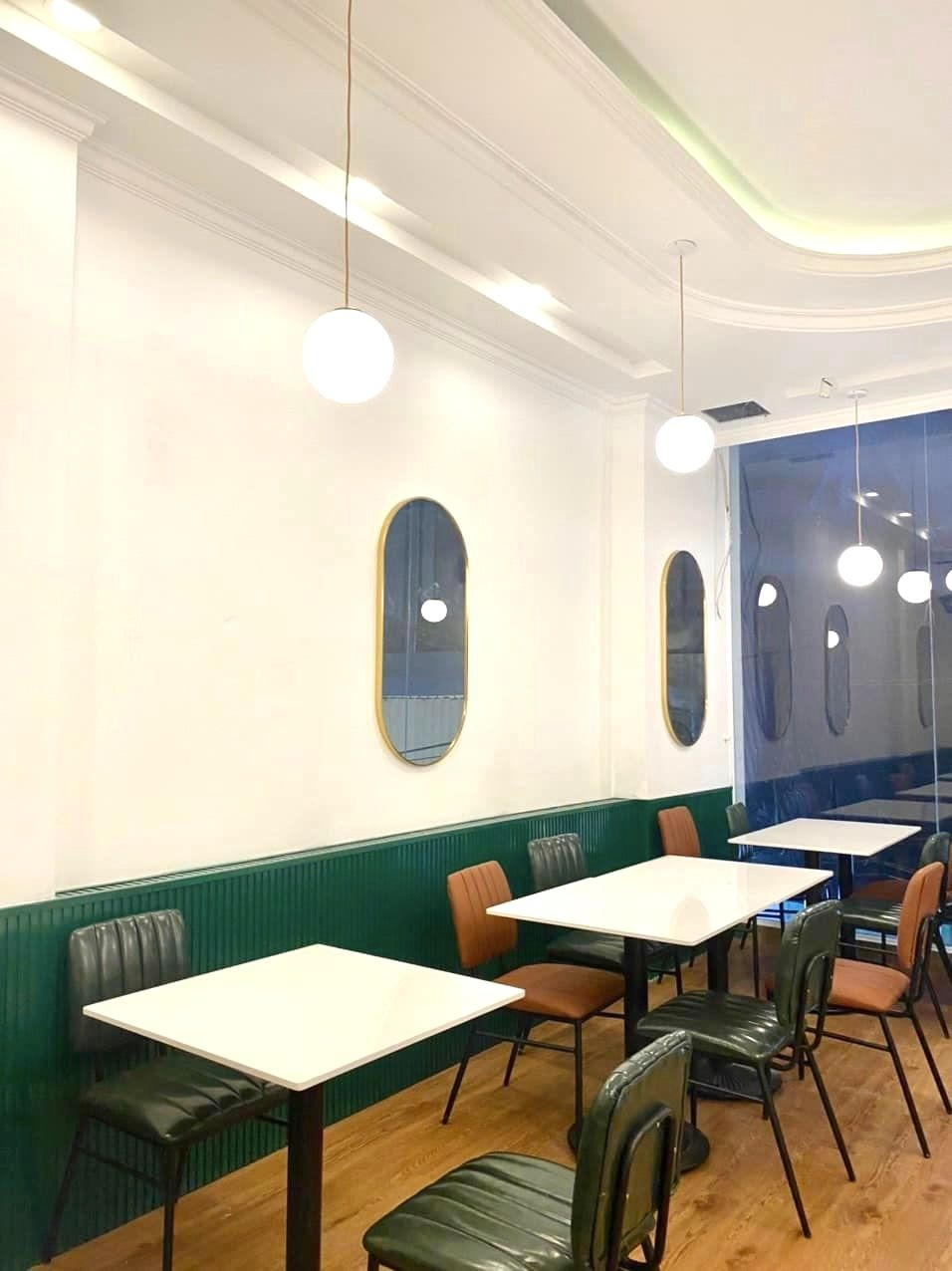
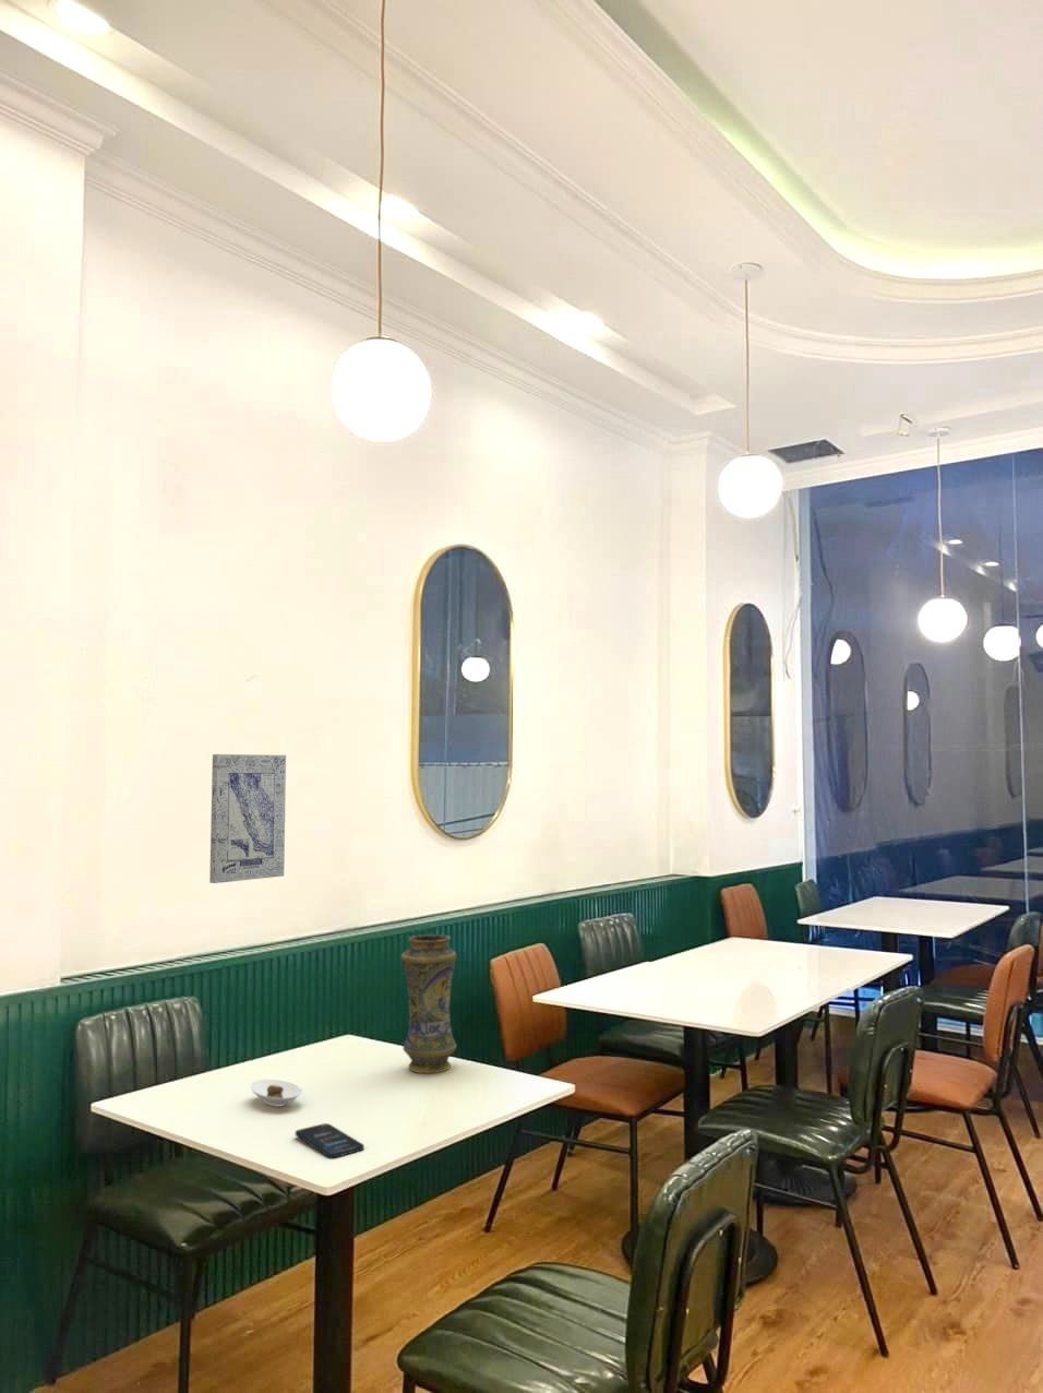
+ smartphone [295,1122,366,1158]
+ wall art [208,753,287,884]
+ saucer [249,1078,303,1108]
+ vase [400,934,457,1074]
